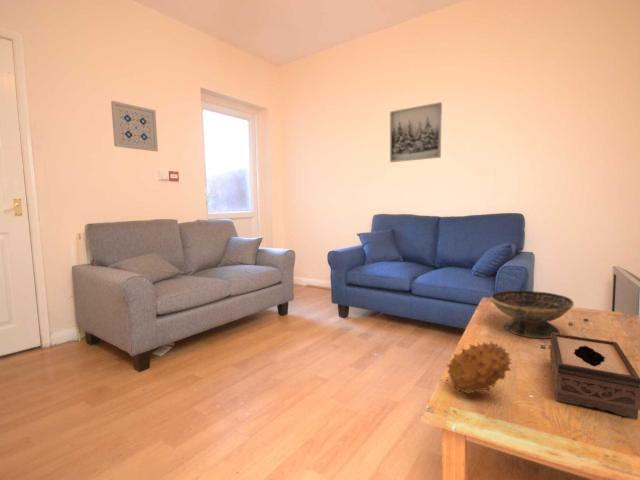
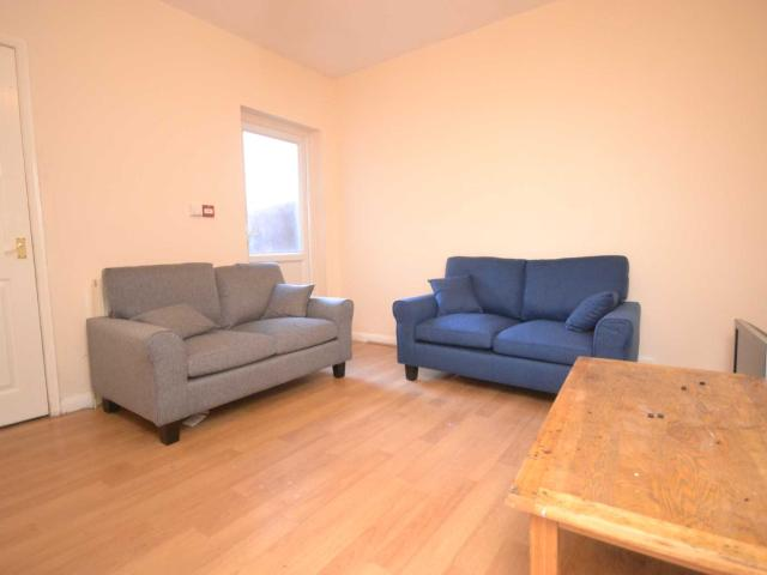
- fruit [446,341,513,395]
- wall art [389,101,443,163]
- tissue box [549,333,640,420]
- wall art [110,100,159,152]
- decorative bowl [489,290,575,340]
